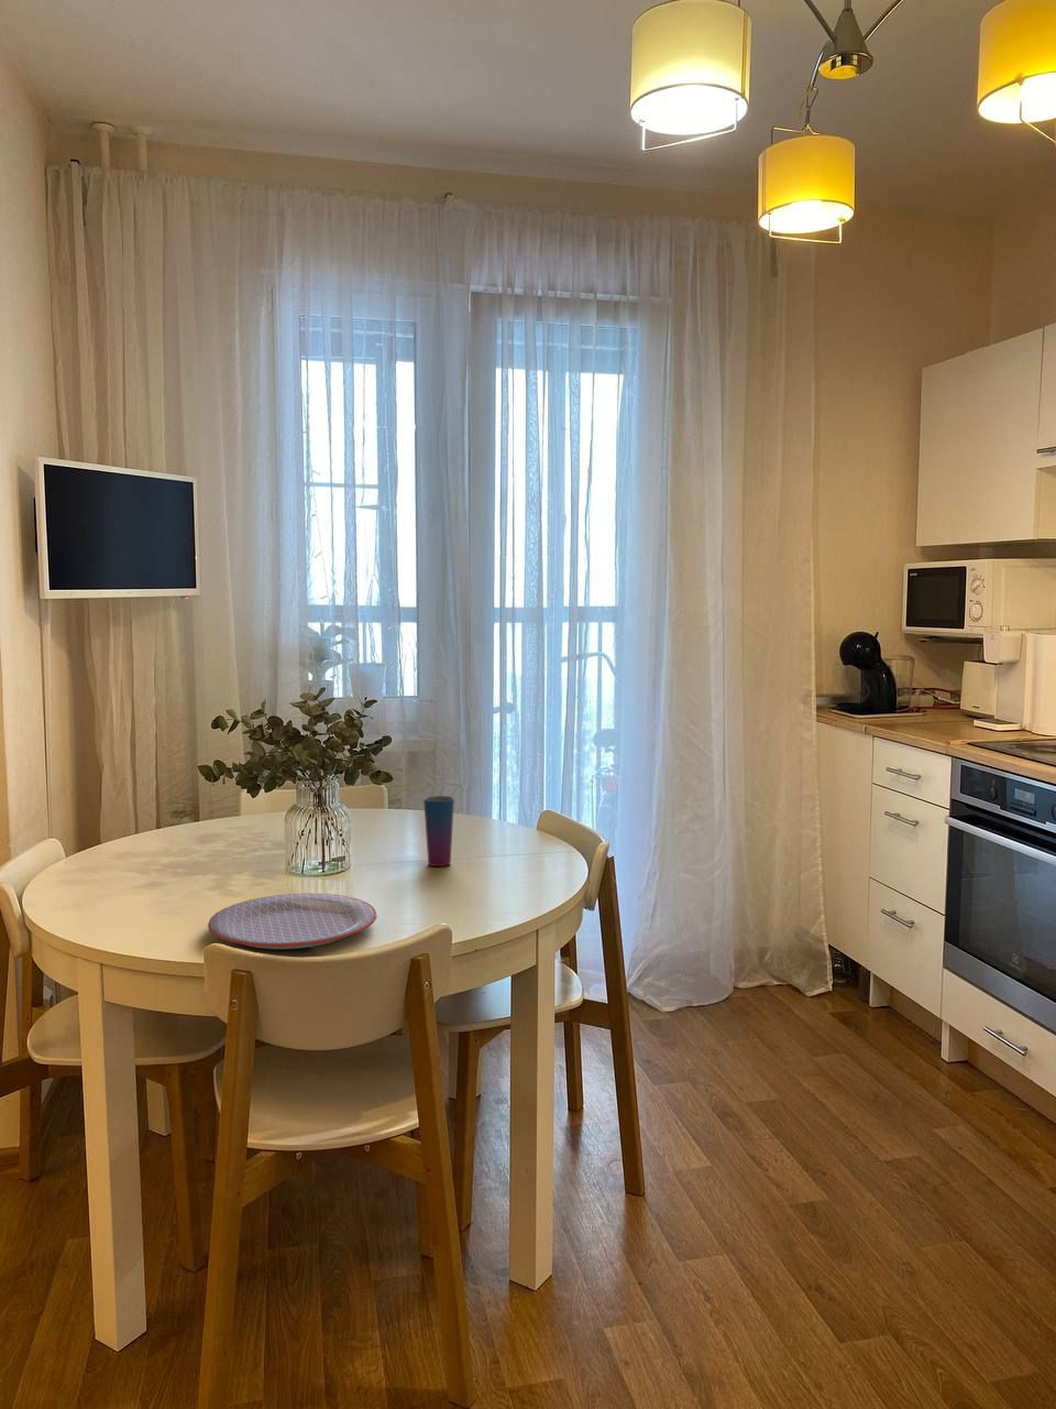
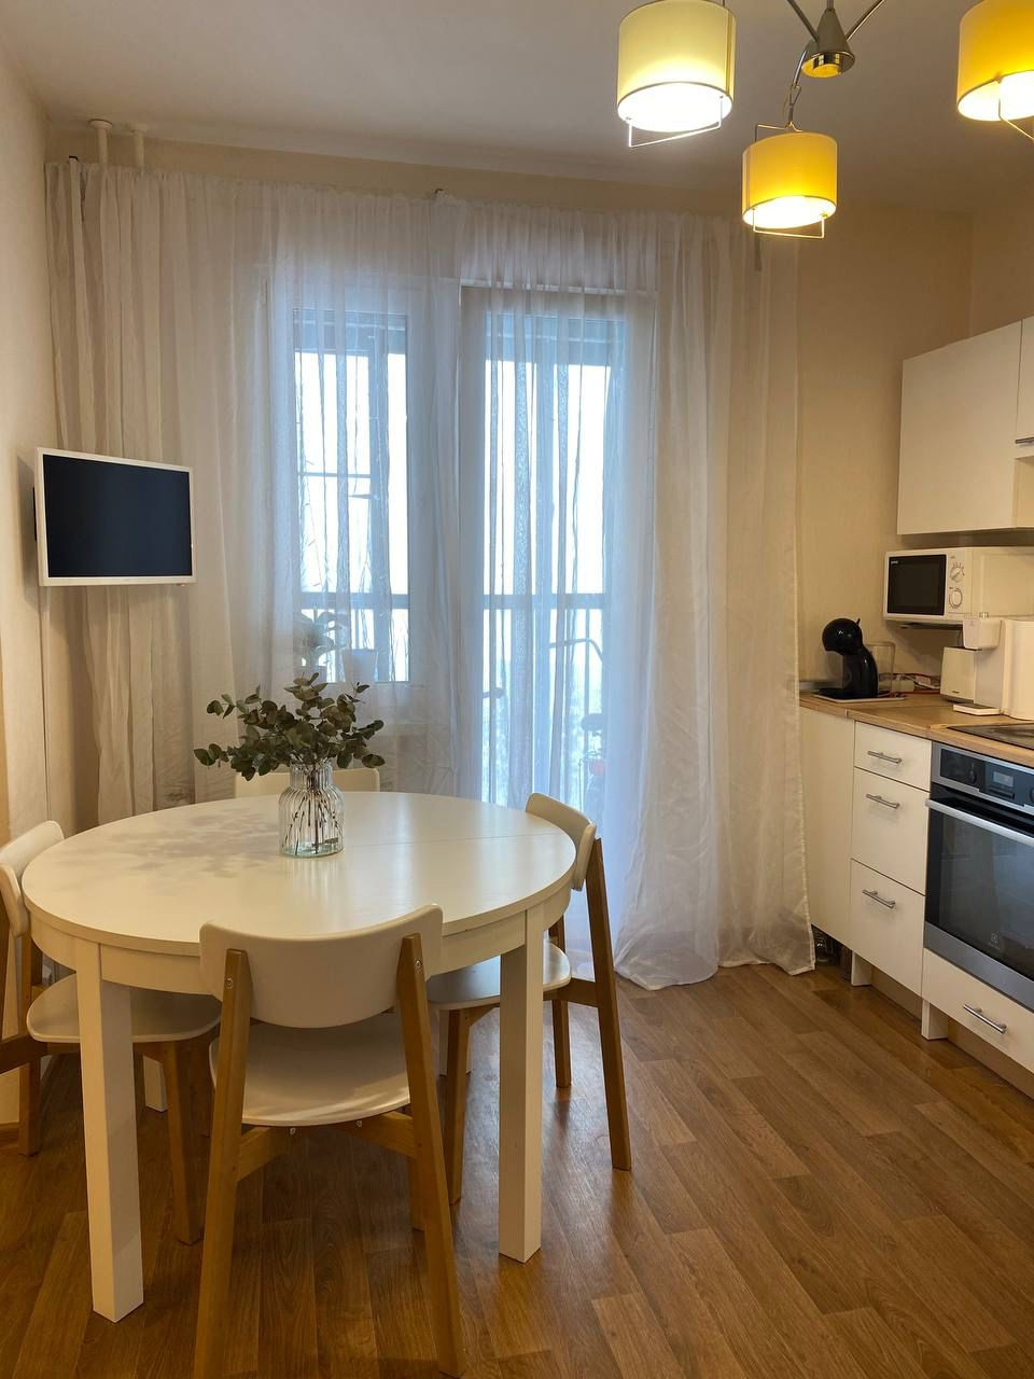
- plate [206,893,377,950]
- cup [423,794,456,868]
